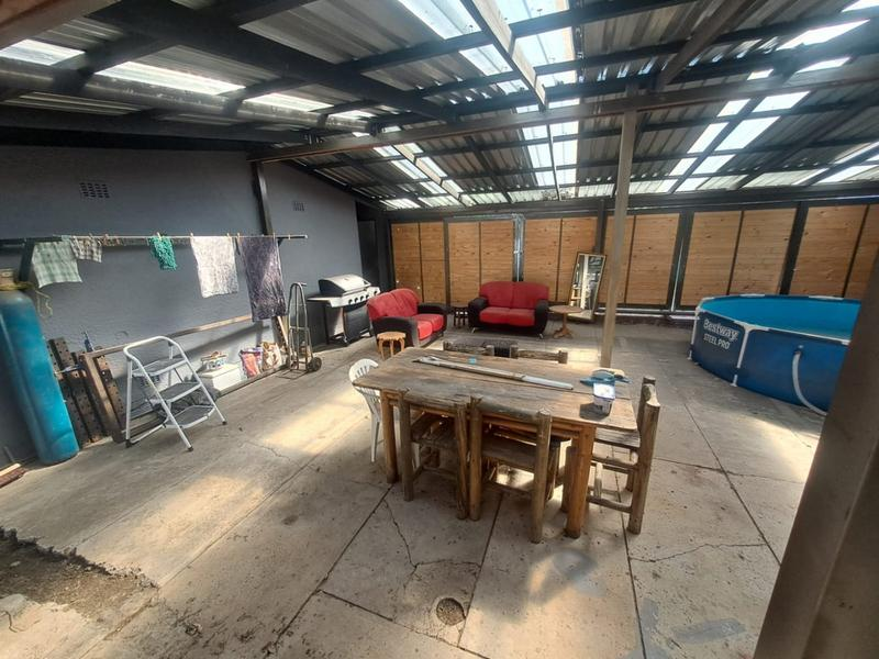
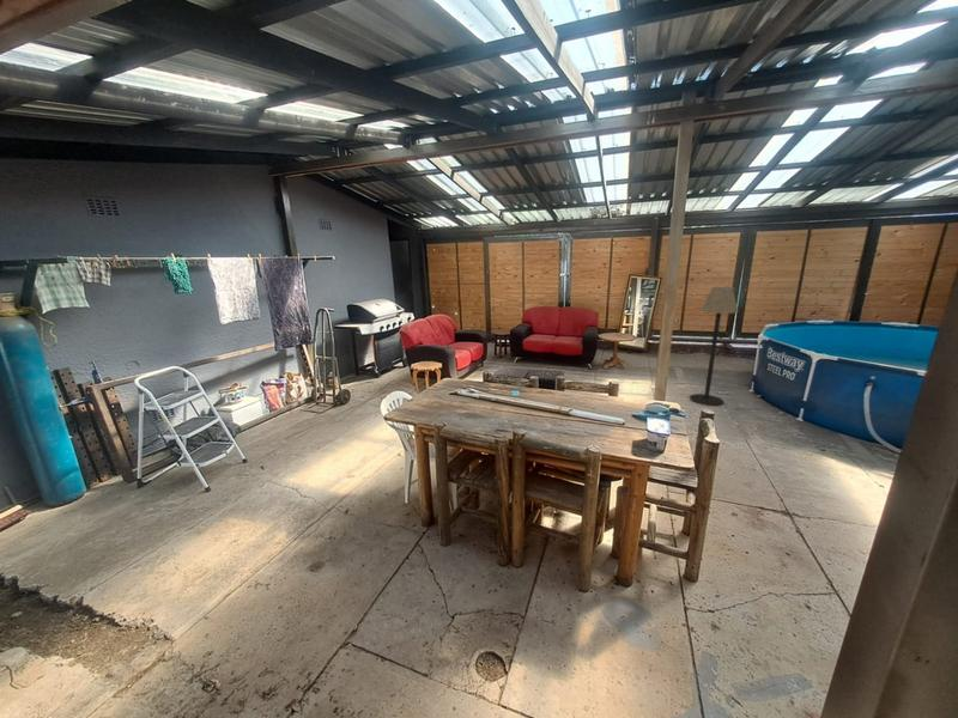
+ floor lamp [689,286,739,407]
